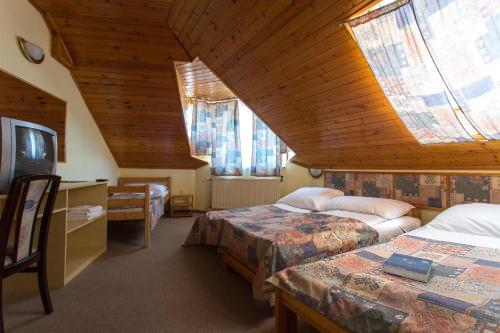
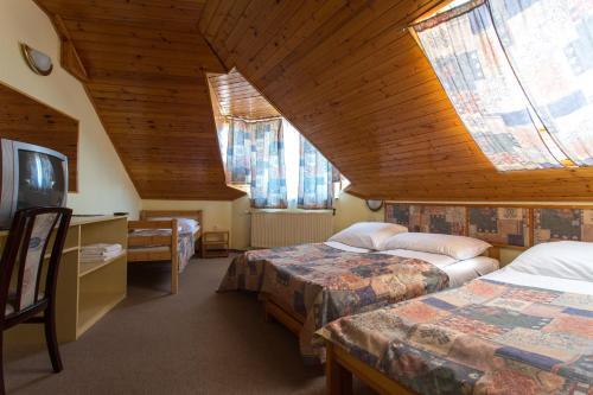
- book [382,252,434,284]
